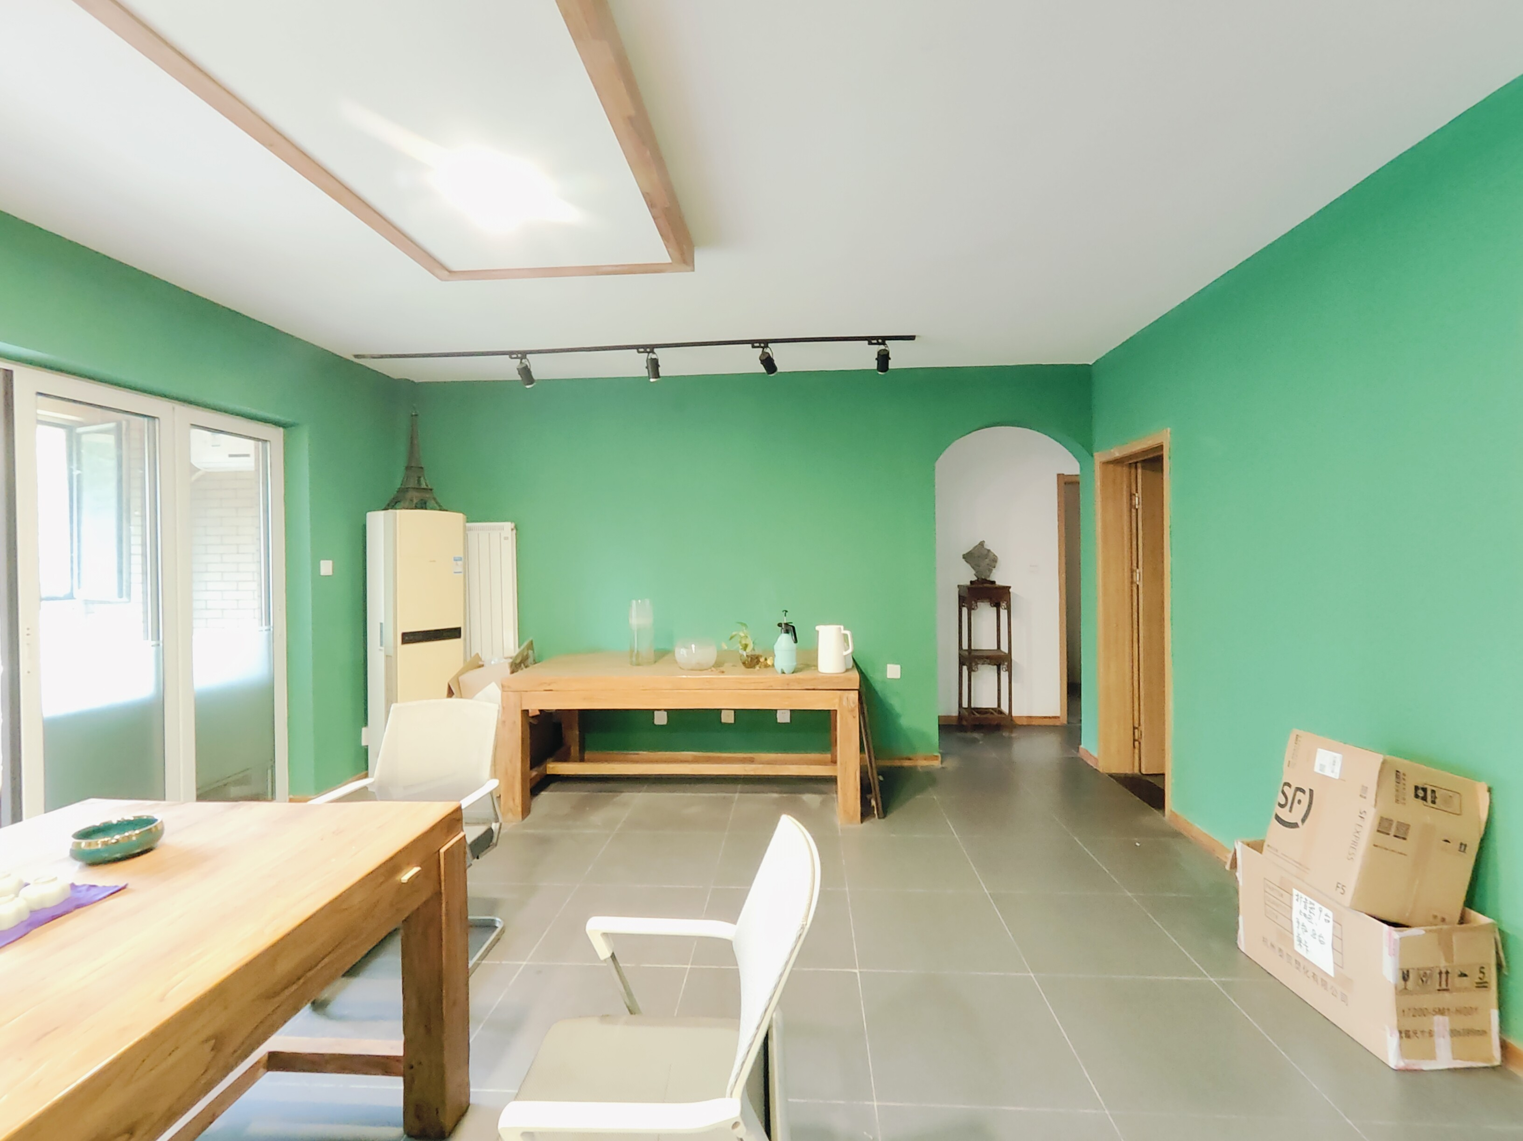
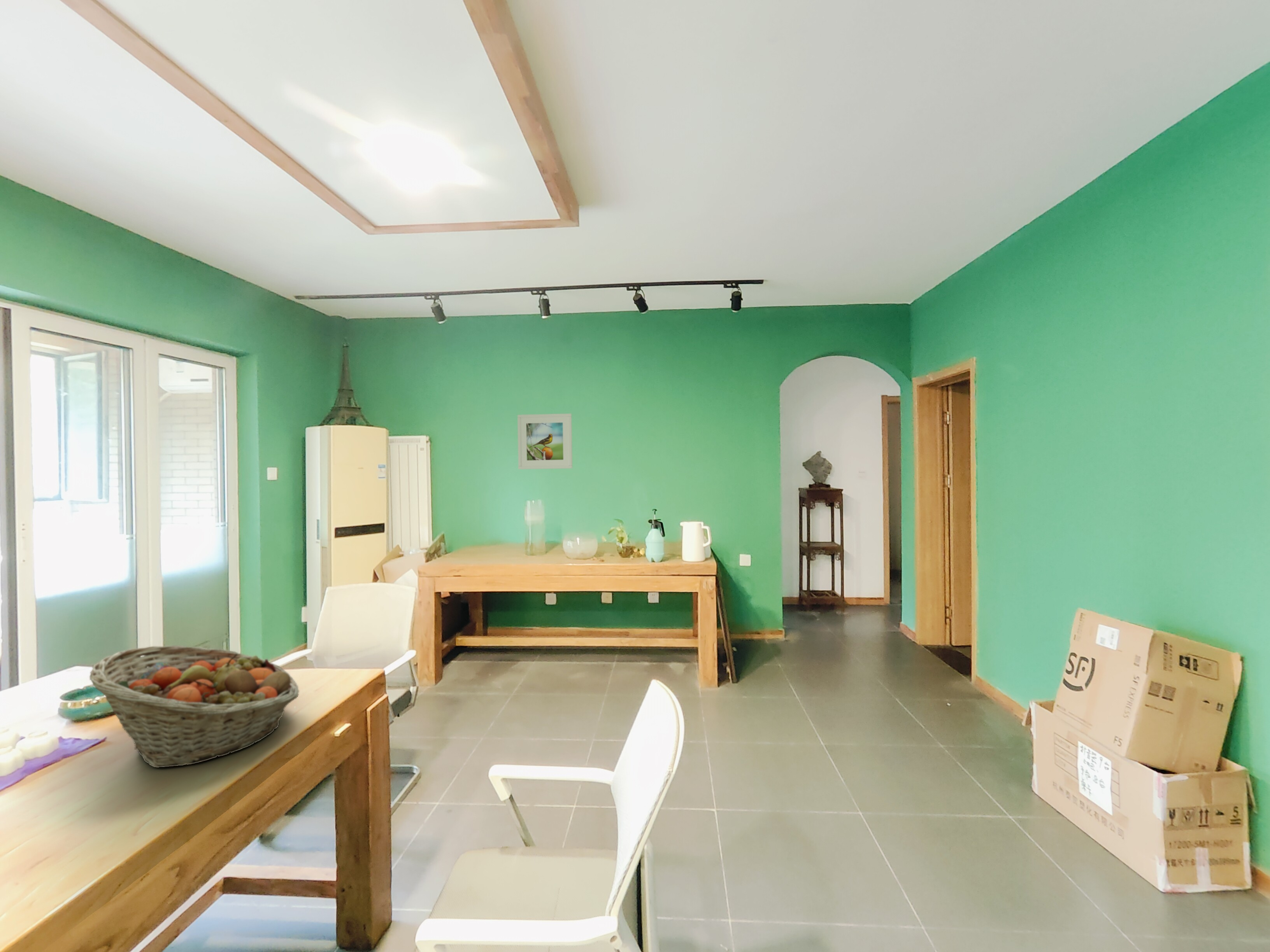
+ fruit basket [89,645,300,768]
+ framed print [517,413,573,470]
